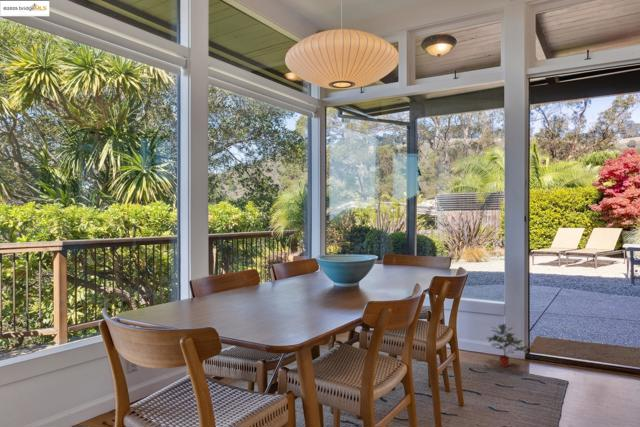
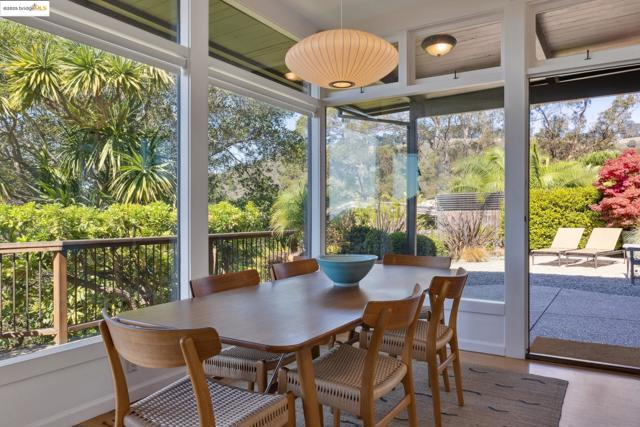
- potted plant [487,323,533,368]
